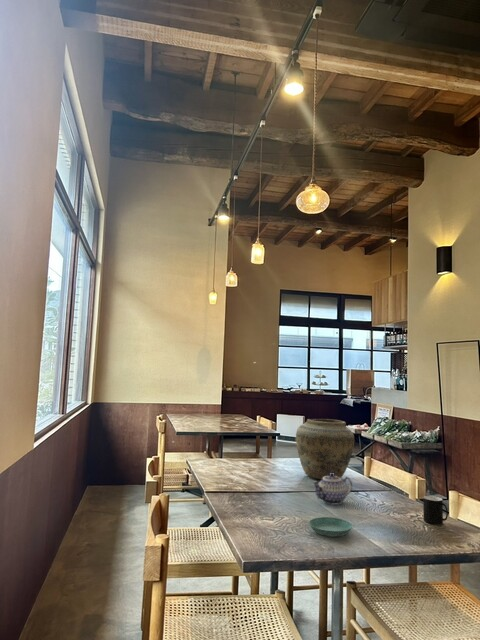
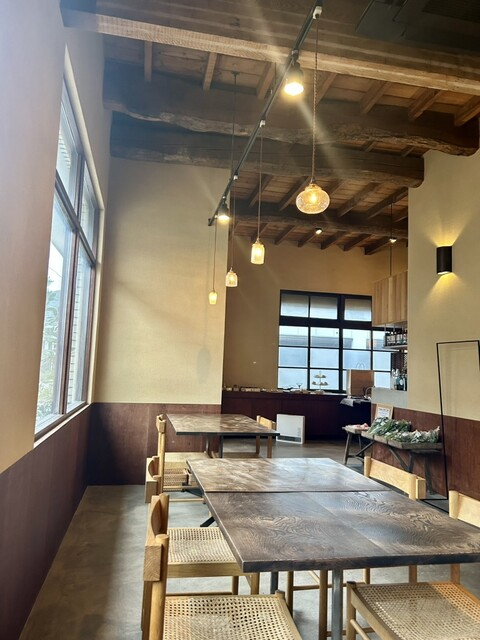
- teapot [312,473,353,506]
- saucer [308,516,353,538]
- vase [295,418,355,480]
- cup [422,495,449,525]
